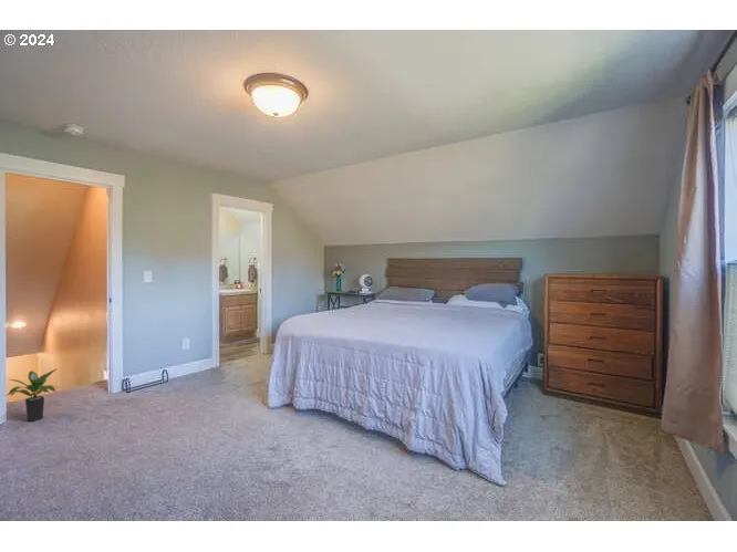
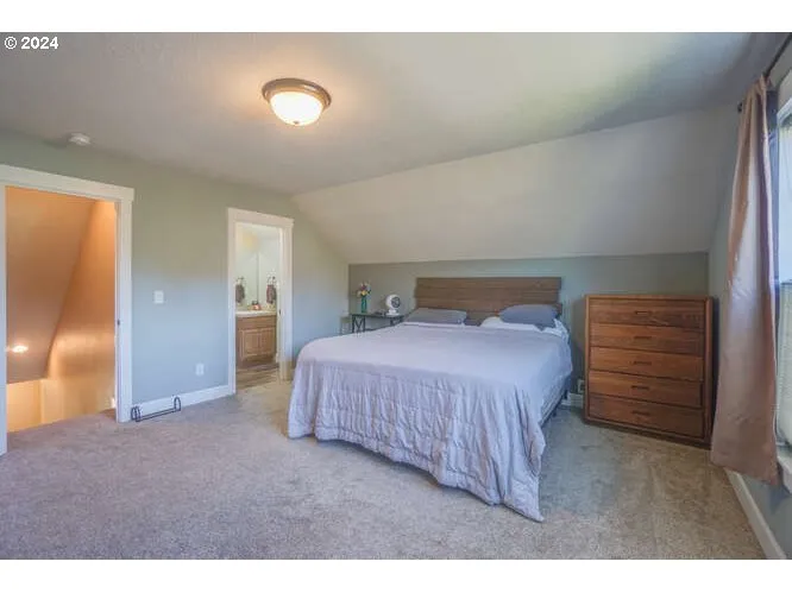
- potted plant [3,367,60,423]
